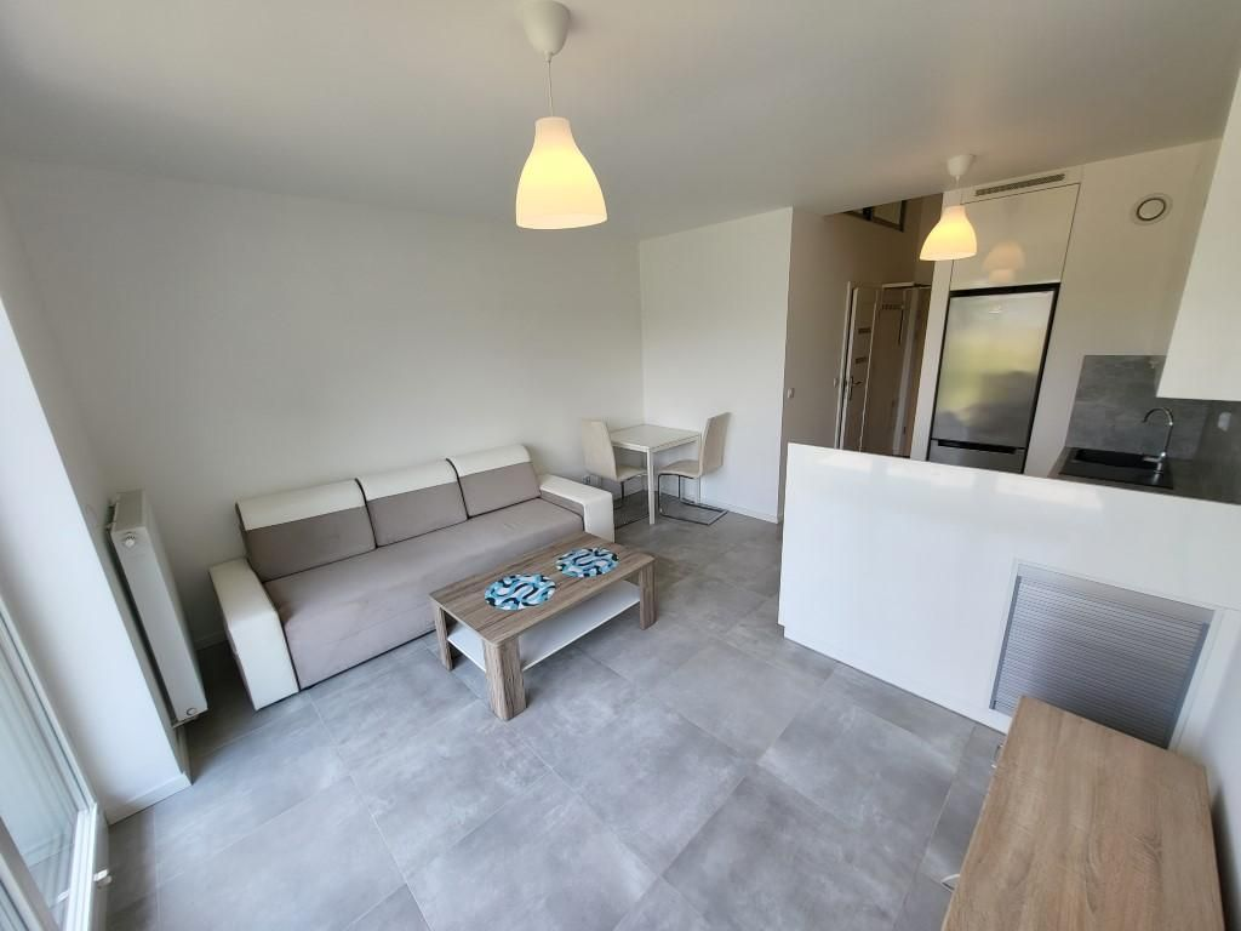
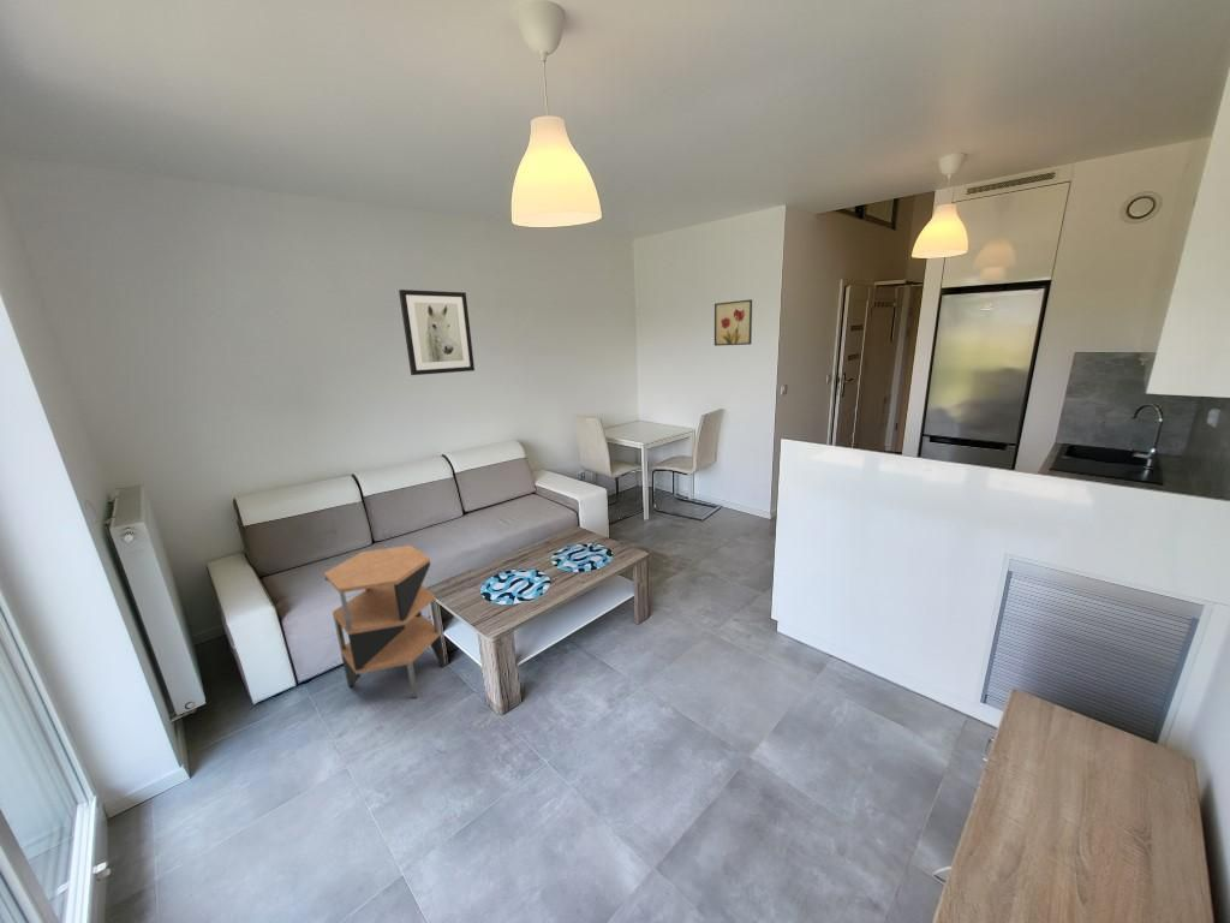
+ wall art [713,298,753,347]
+ wall art [398,288,476,376]
+ side table [323,544,447,698]
